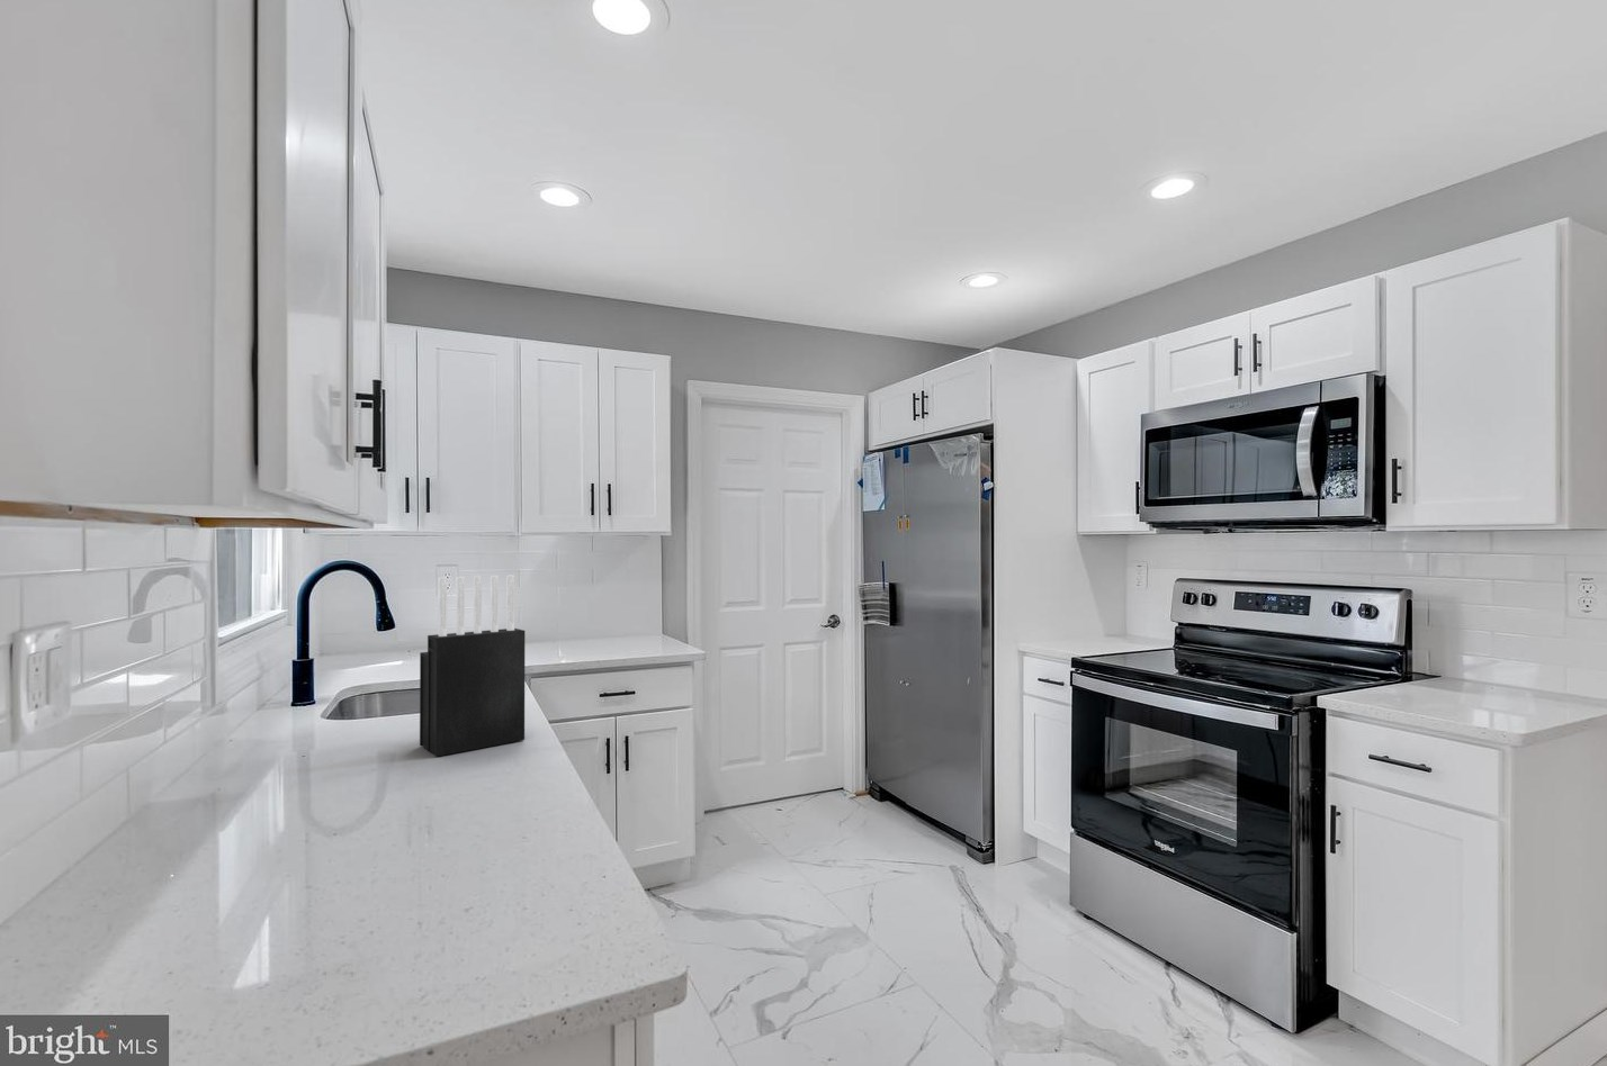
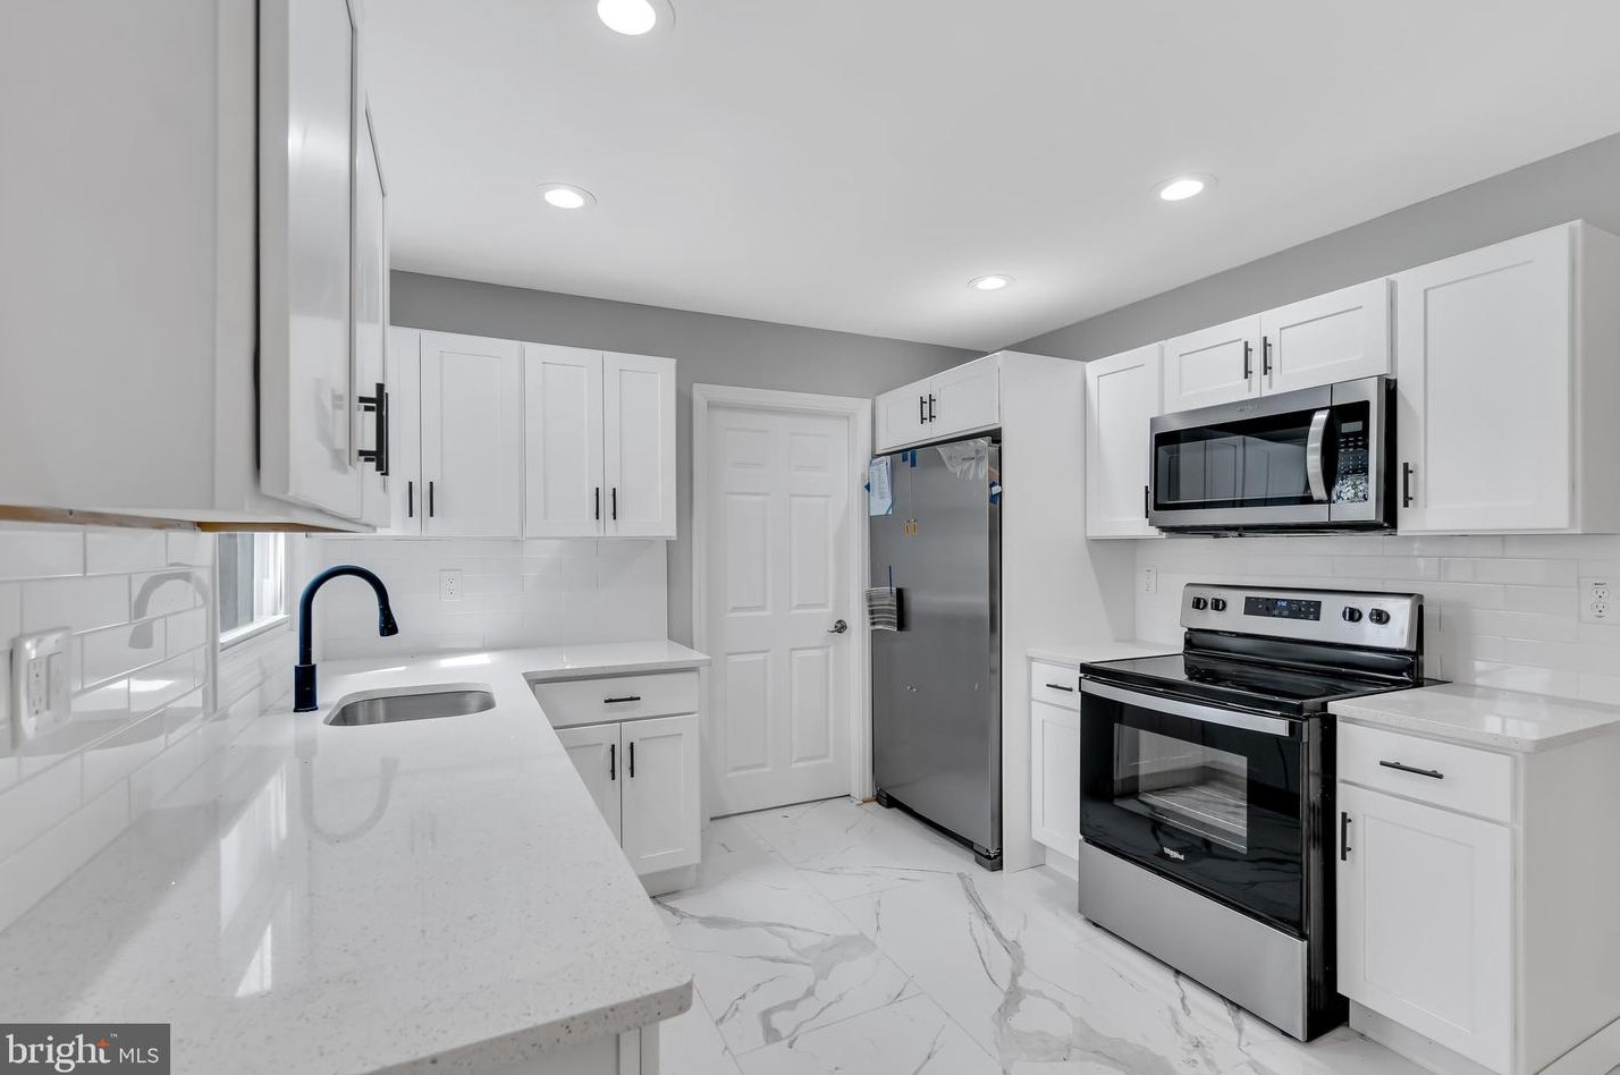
- knife block [419,575,525,758]
